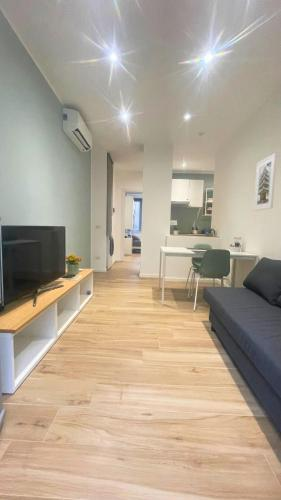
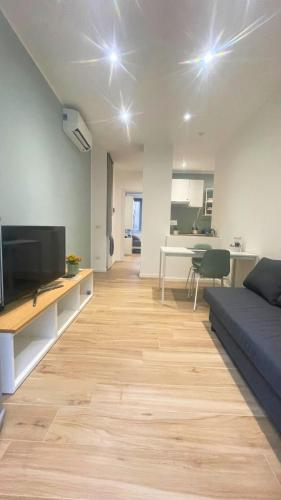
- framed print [253,152,278,212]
